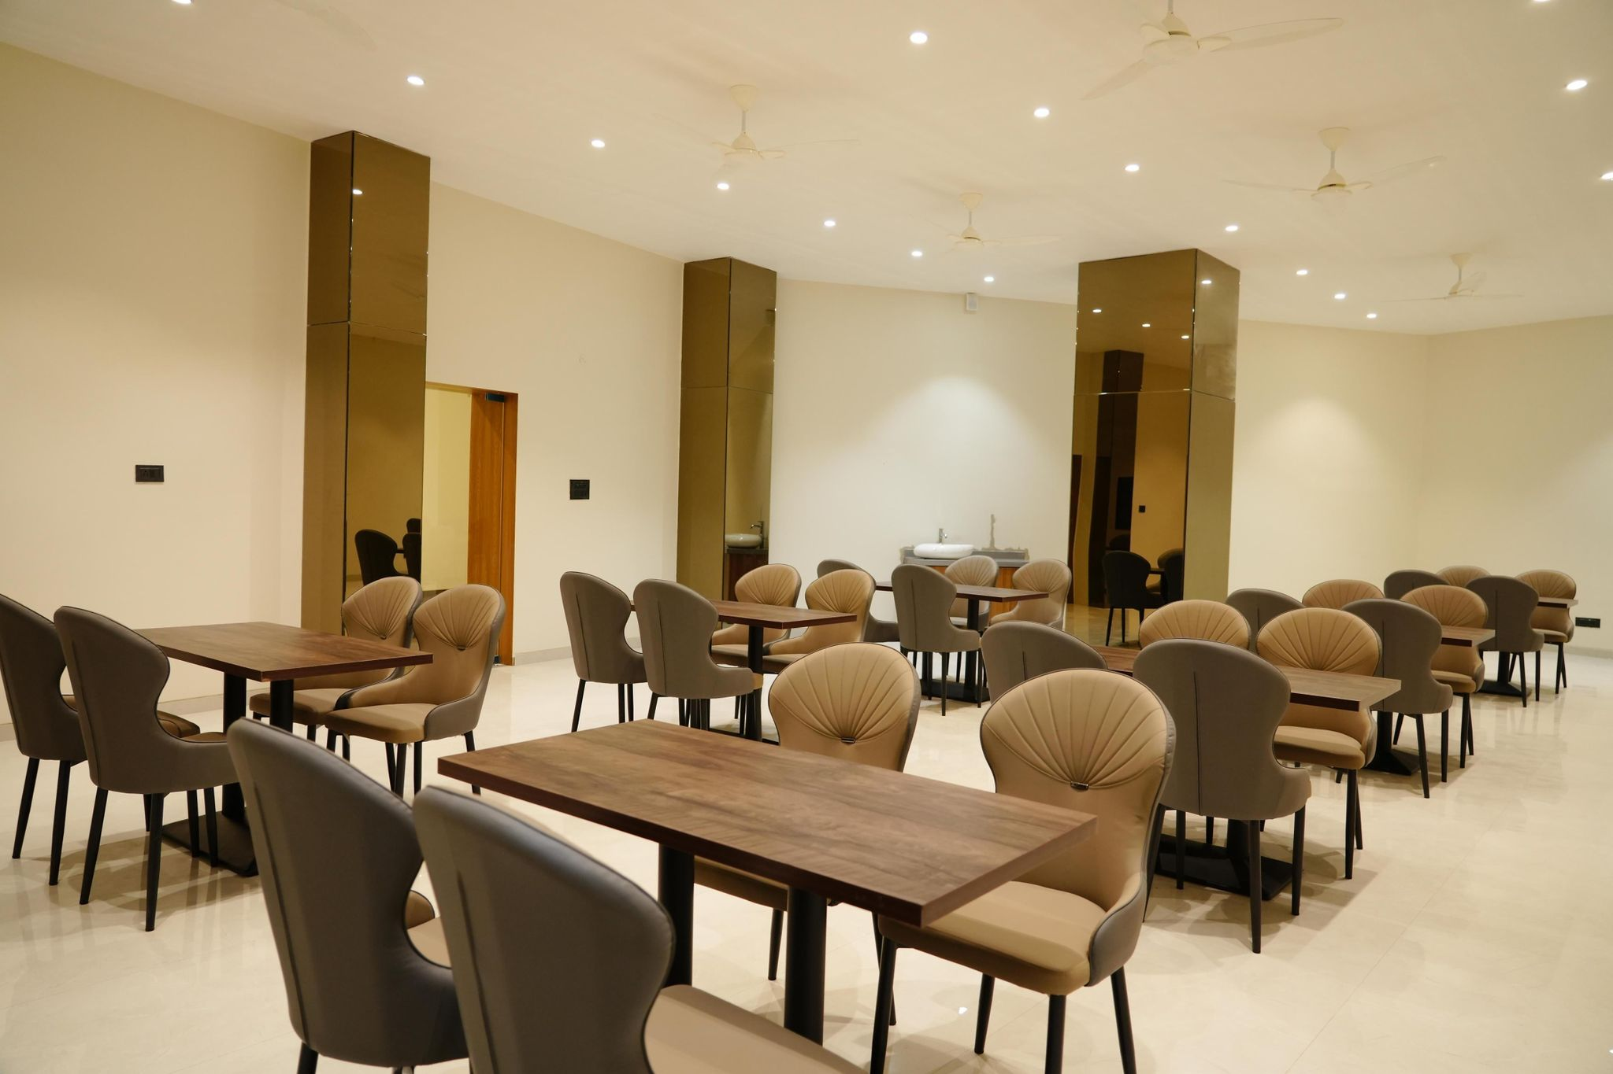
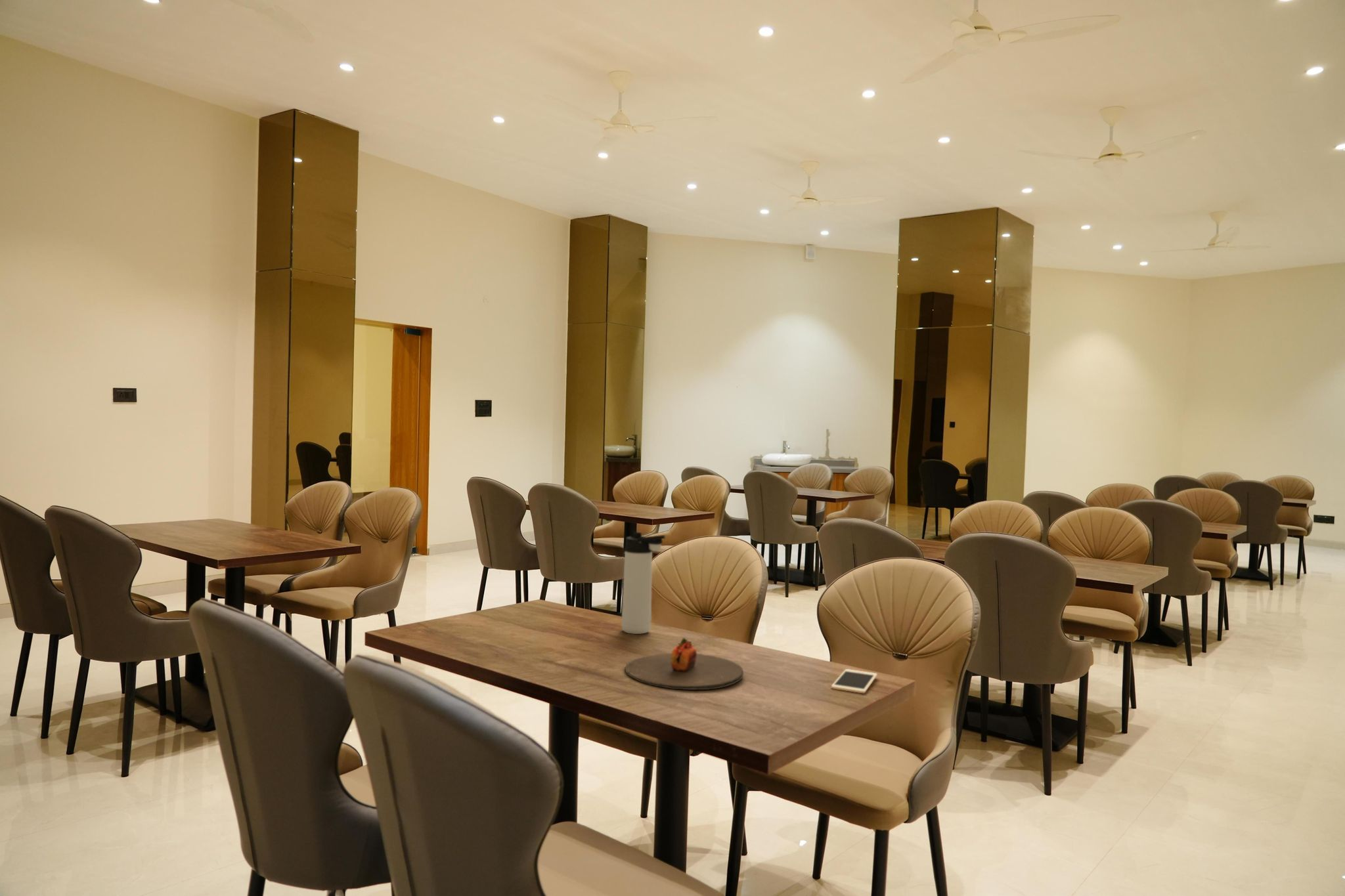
+ thermos bottle [621,532,666,635]
+ cell phone [831,668,878,694]
+ plate [625,637,744,691]
